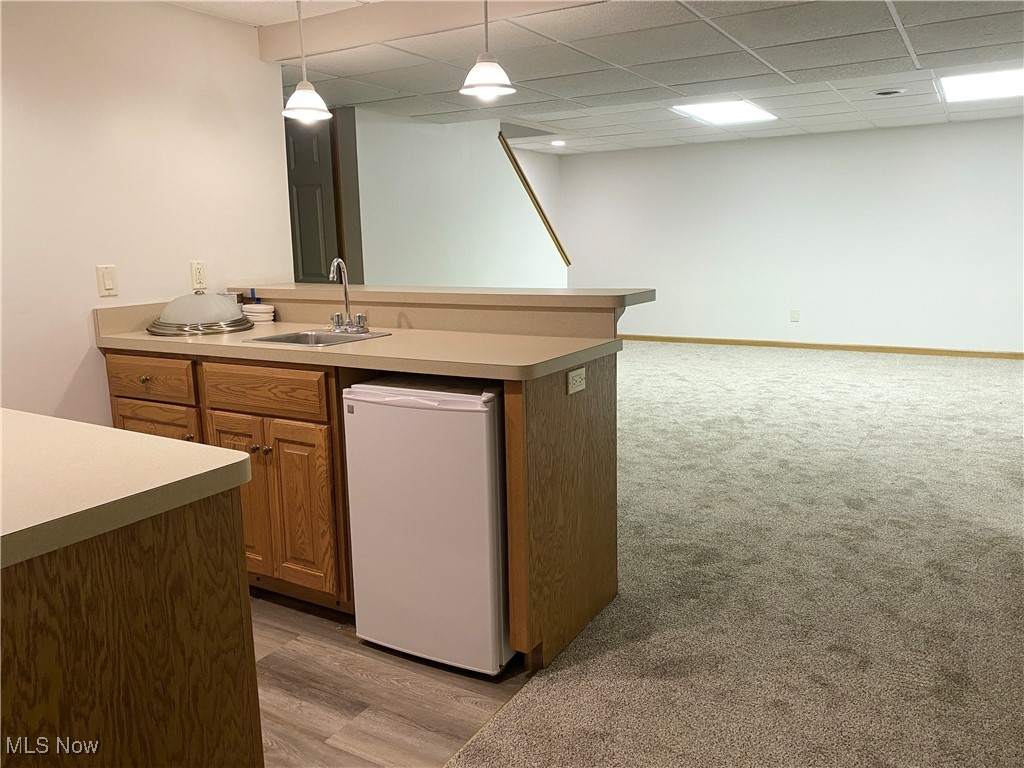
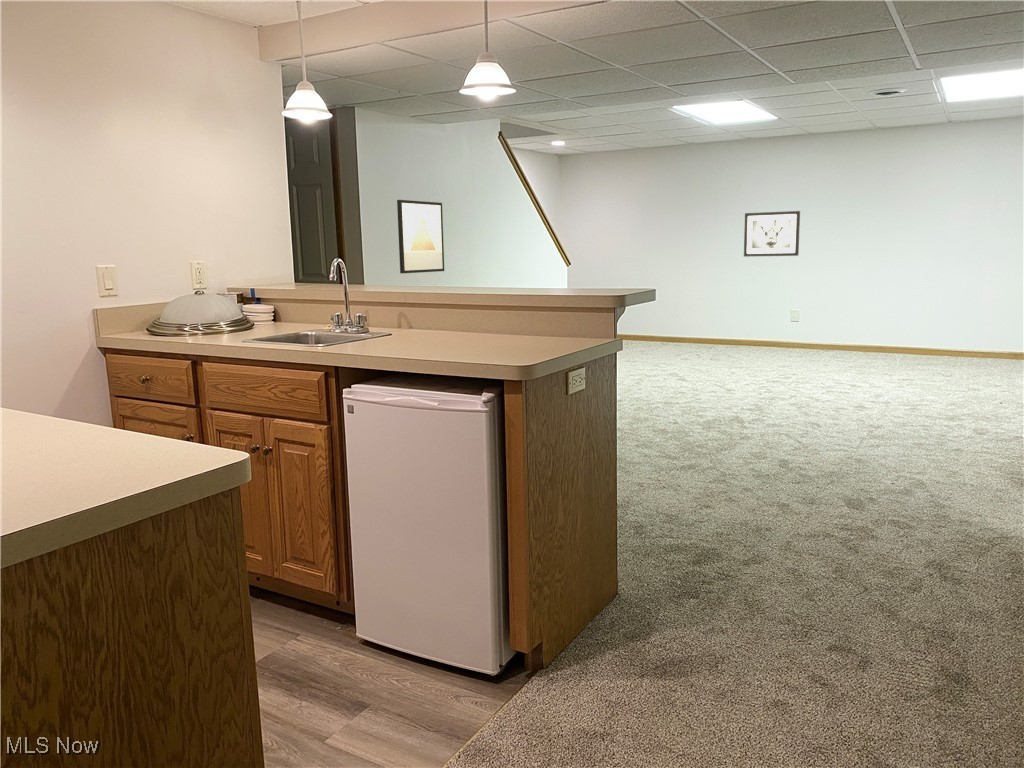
+ wall art [743,210,801,258]
+ wall art [396,199,445,274]
